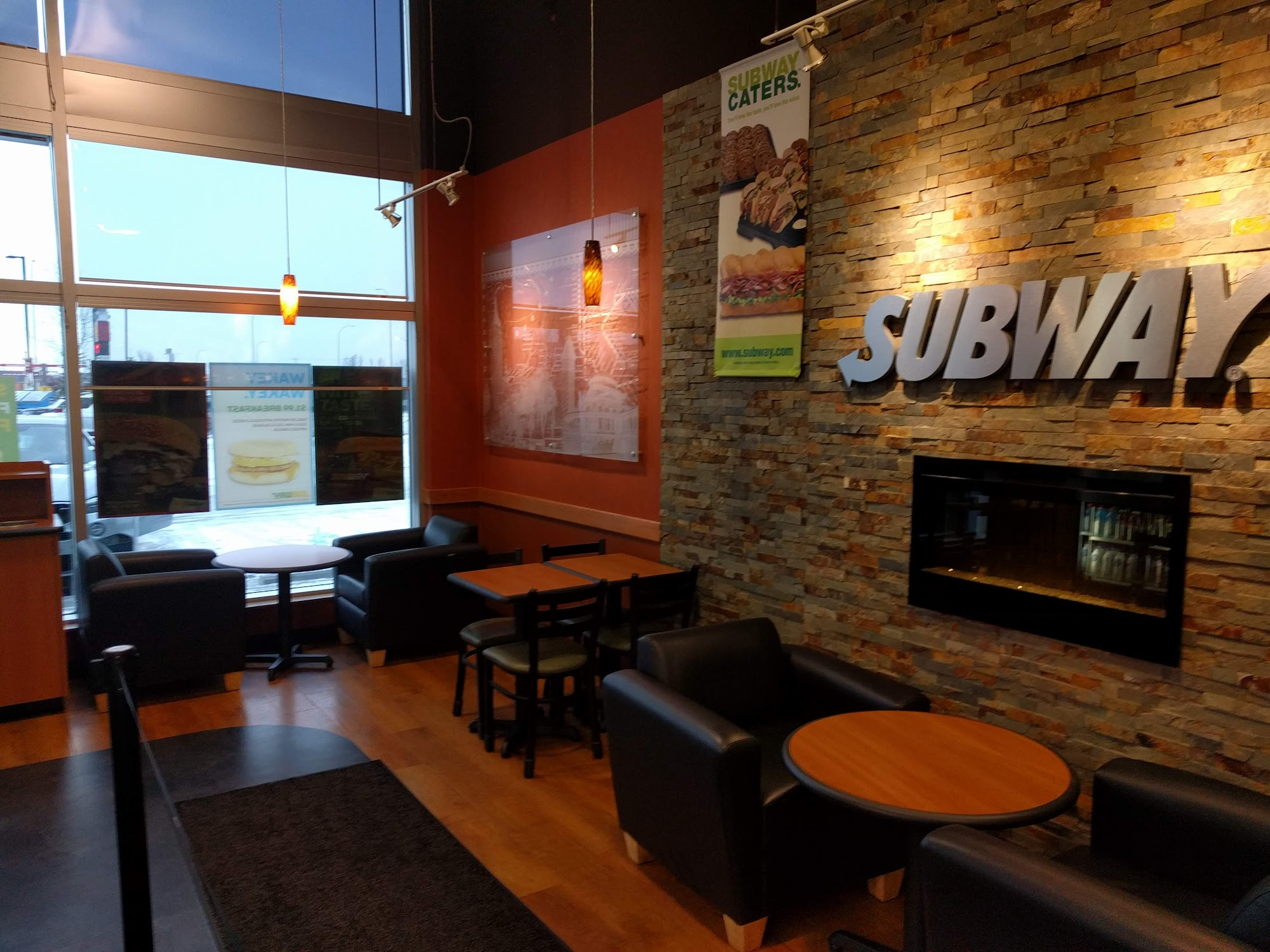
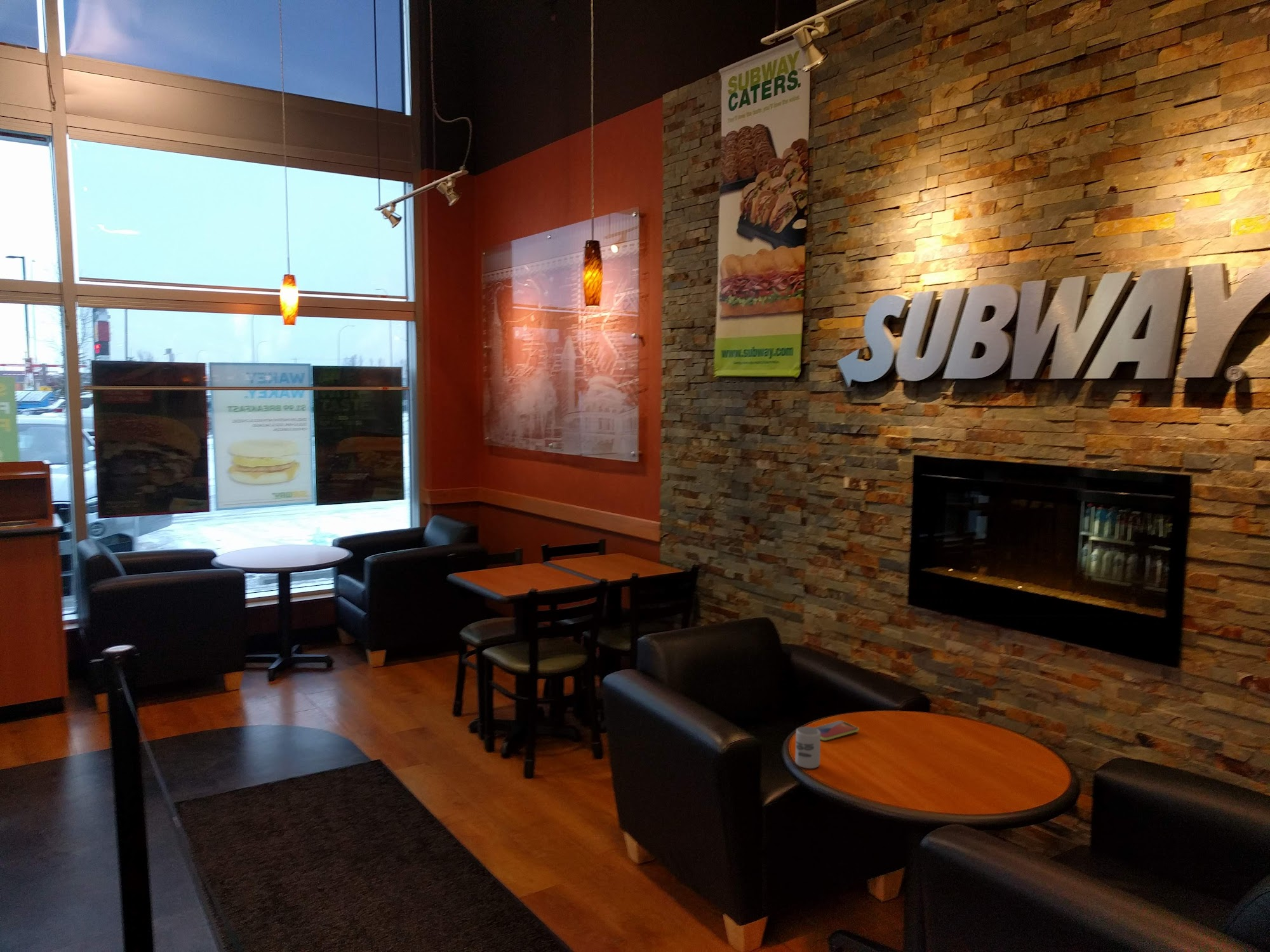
+ cup [794,726,821,769]
+ smartphone [813,720,860,741]
